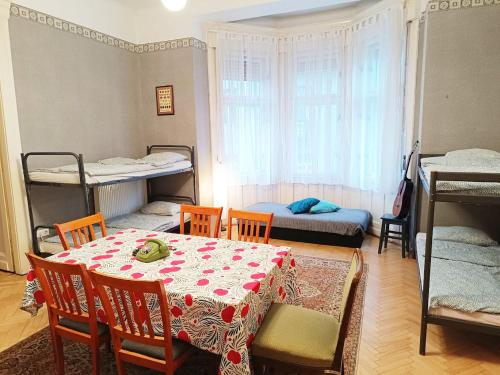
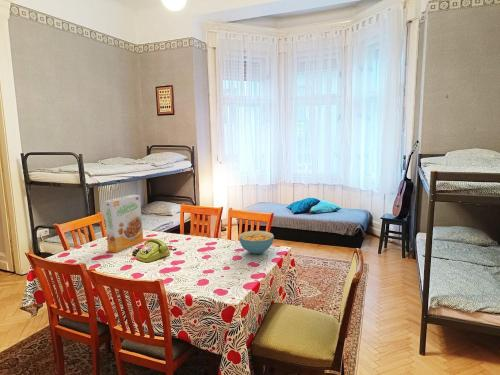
+ cereal box [103,194,144,254]
+ cereal bowl [238,230,275,255]
